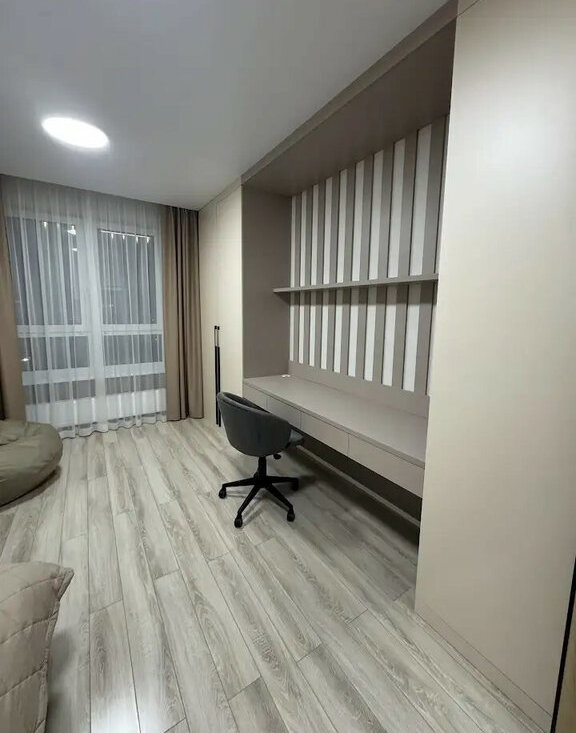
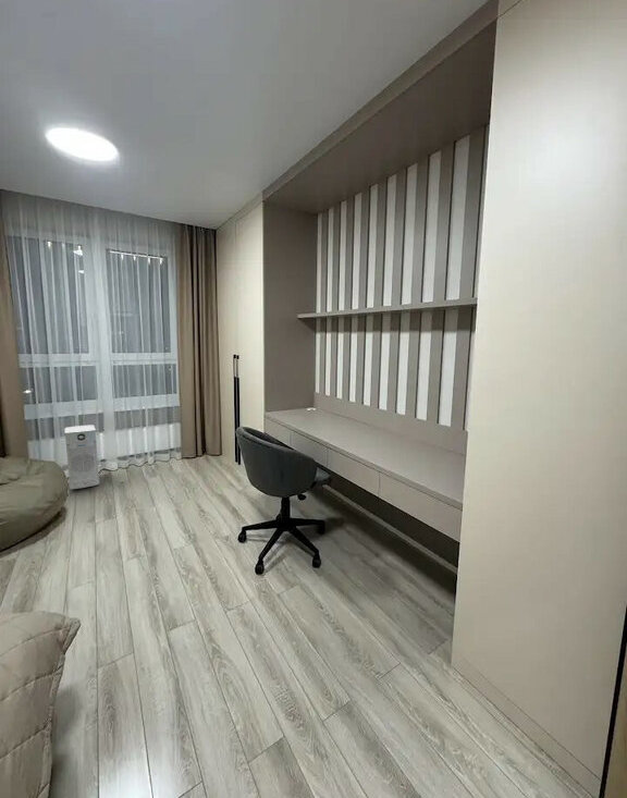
+ air purifier [64,425,100,490]
